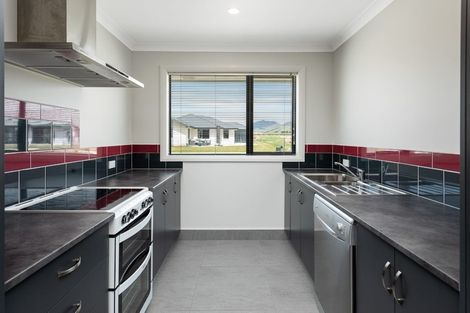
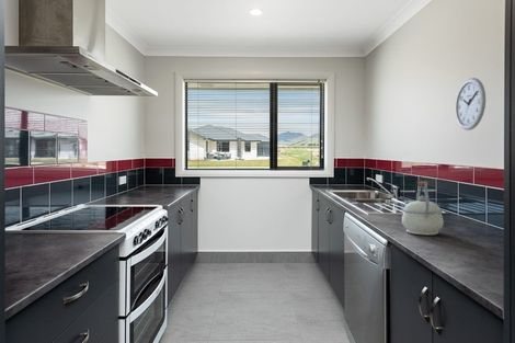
+ wall clock [455,77,487,132]
+ kettle [401,180,445,236]
